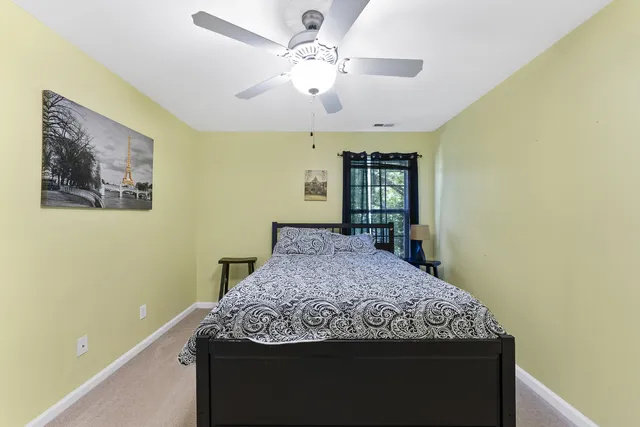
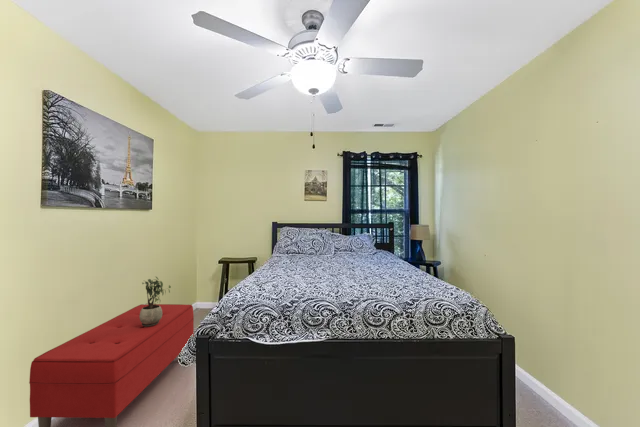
+ potted plant [139,276,172,327]
+ bench [28,303,195,427]
